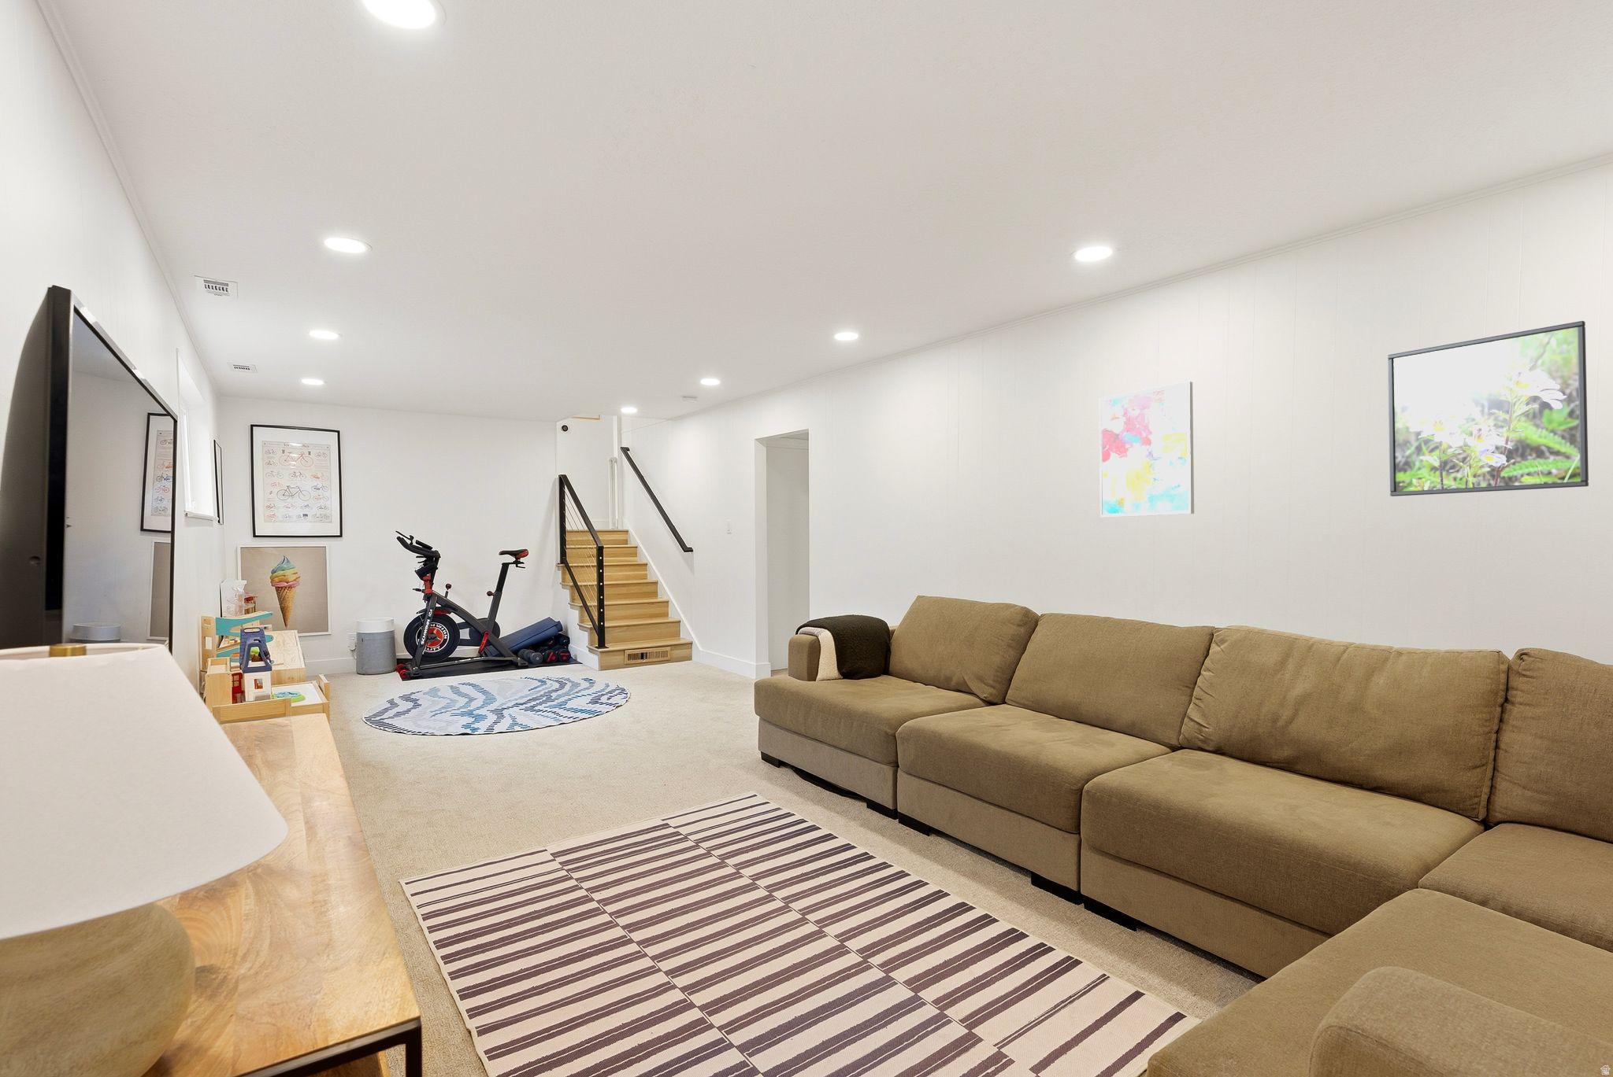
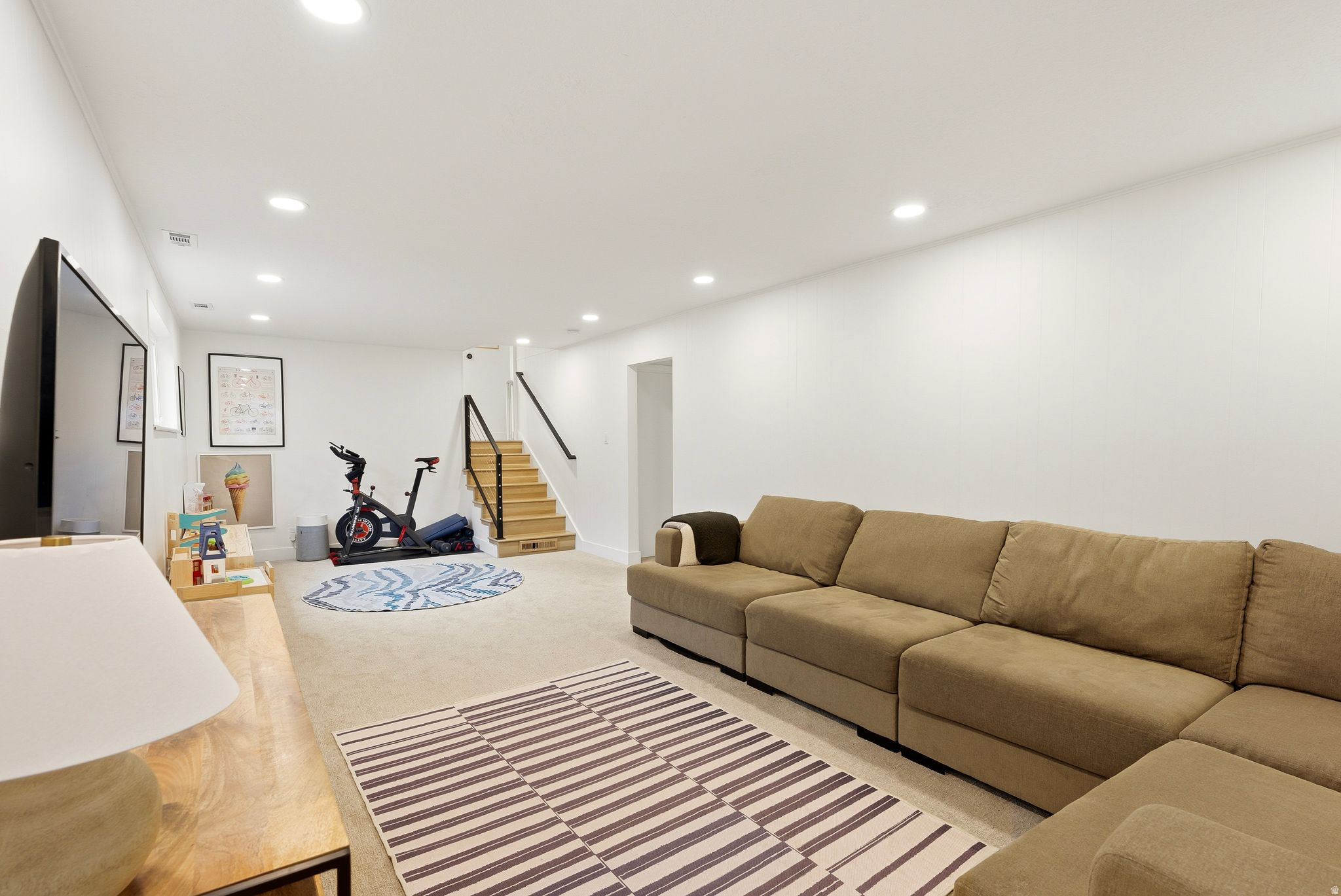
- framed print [1387,320,1589,498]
- wall art [1098,381,1194,518]
